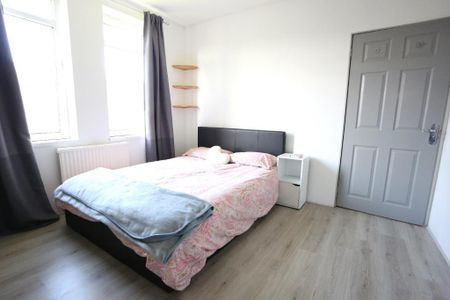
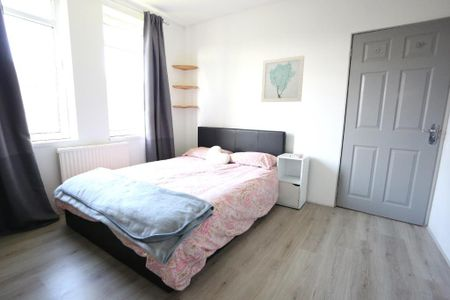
+ wall art [260,54,305,103]
